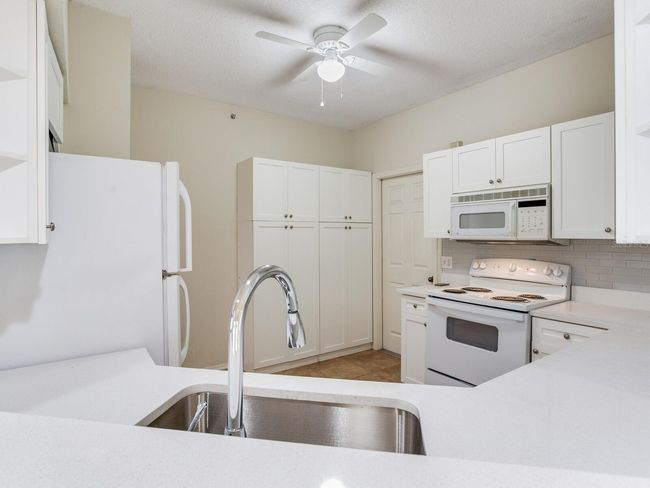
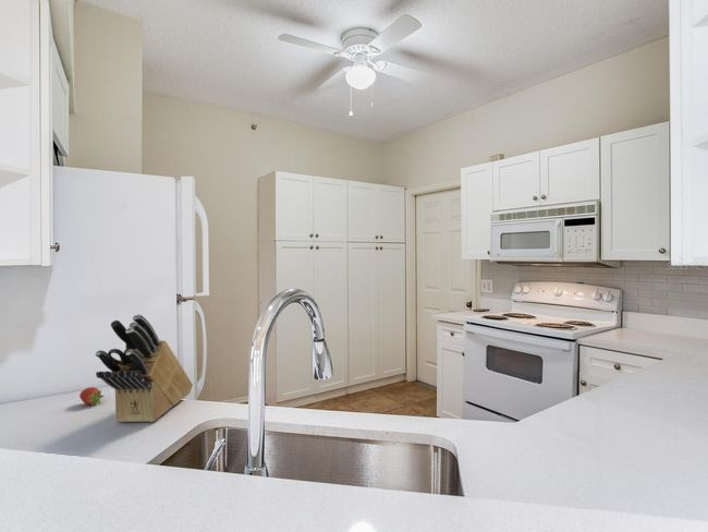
+ fruit [78,386,106,407]
+ knife block [95,313,194,423]
